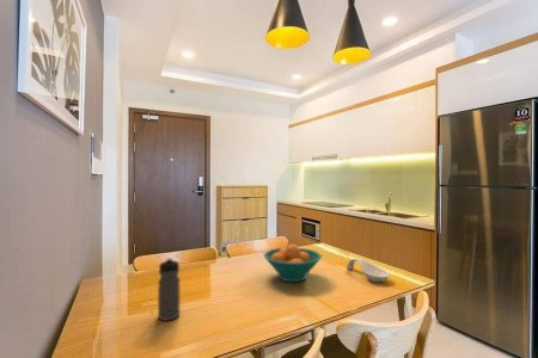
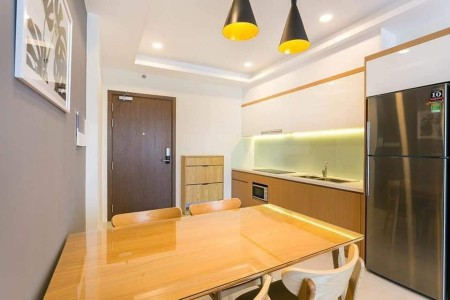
- water bottle [157,257,181,322]
- spoon rest [346,258,391,283]
- fruit bowl [263,243,323,283]
